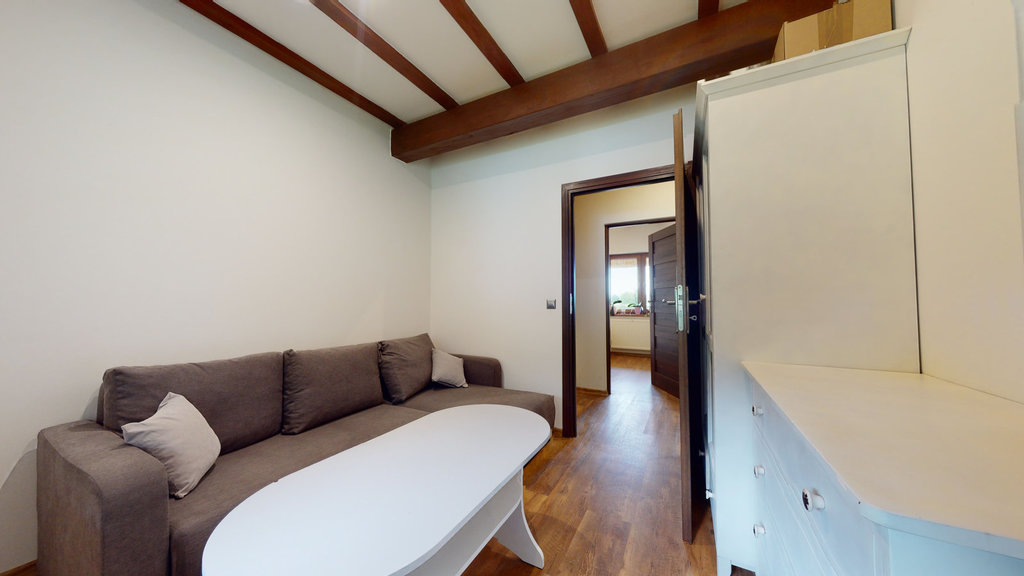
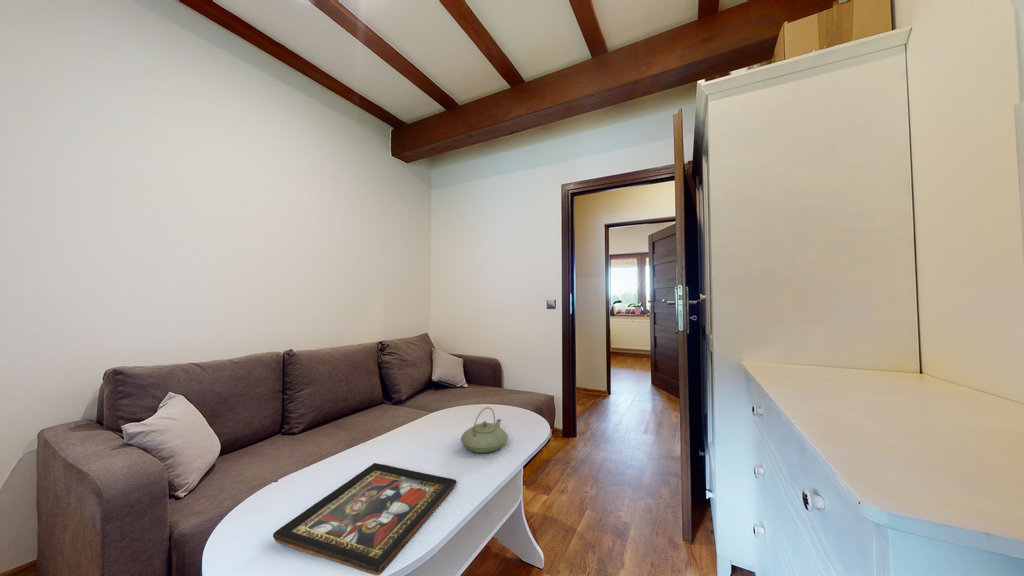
+ teapot [460,406,509,454]
+ decorative tray [272,462,457,576]
